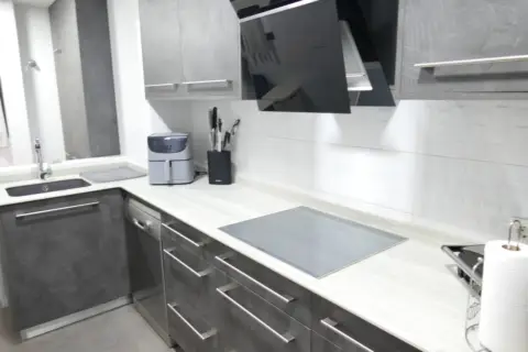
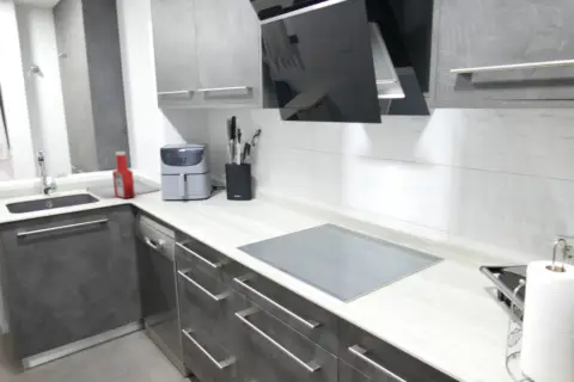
+ soap bottle [111,150,136,199]
